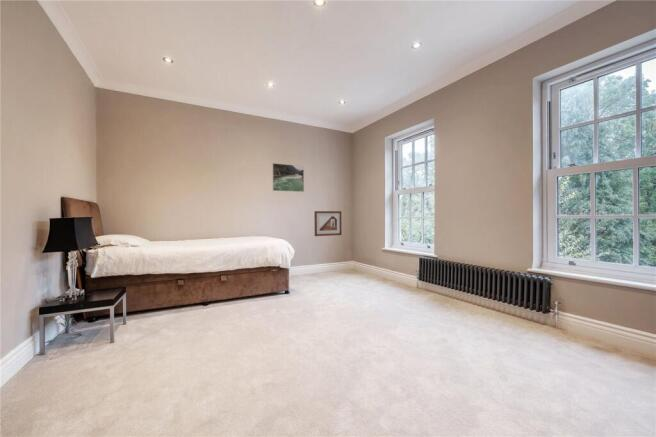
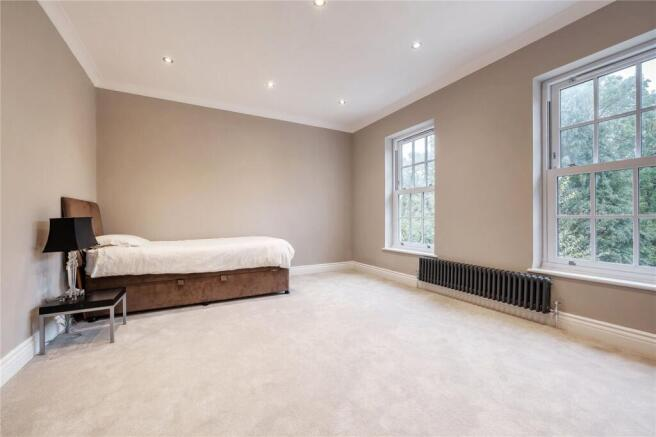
- picture frame [313,210,343,237]
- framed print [271,162,305,193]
